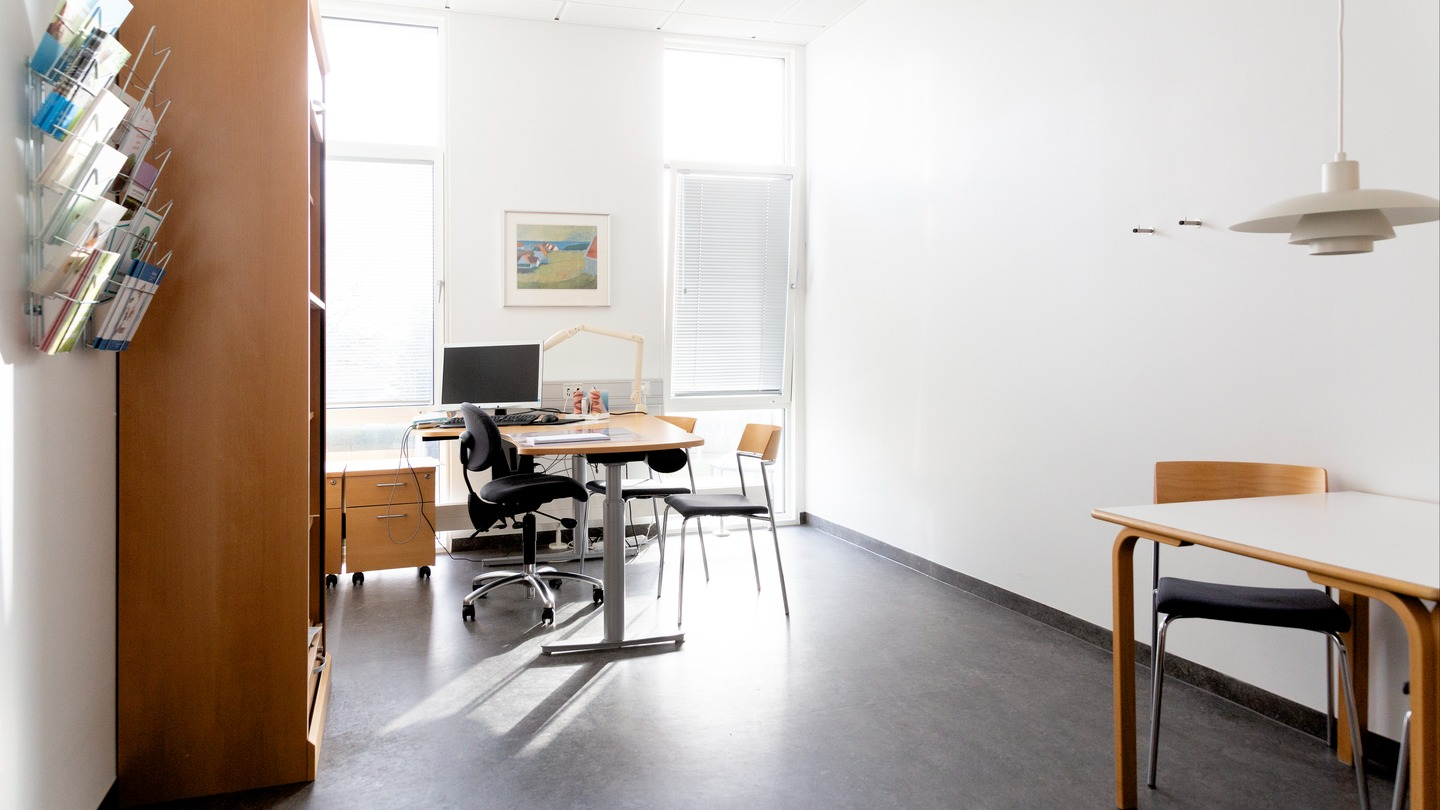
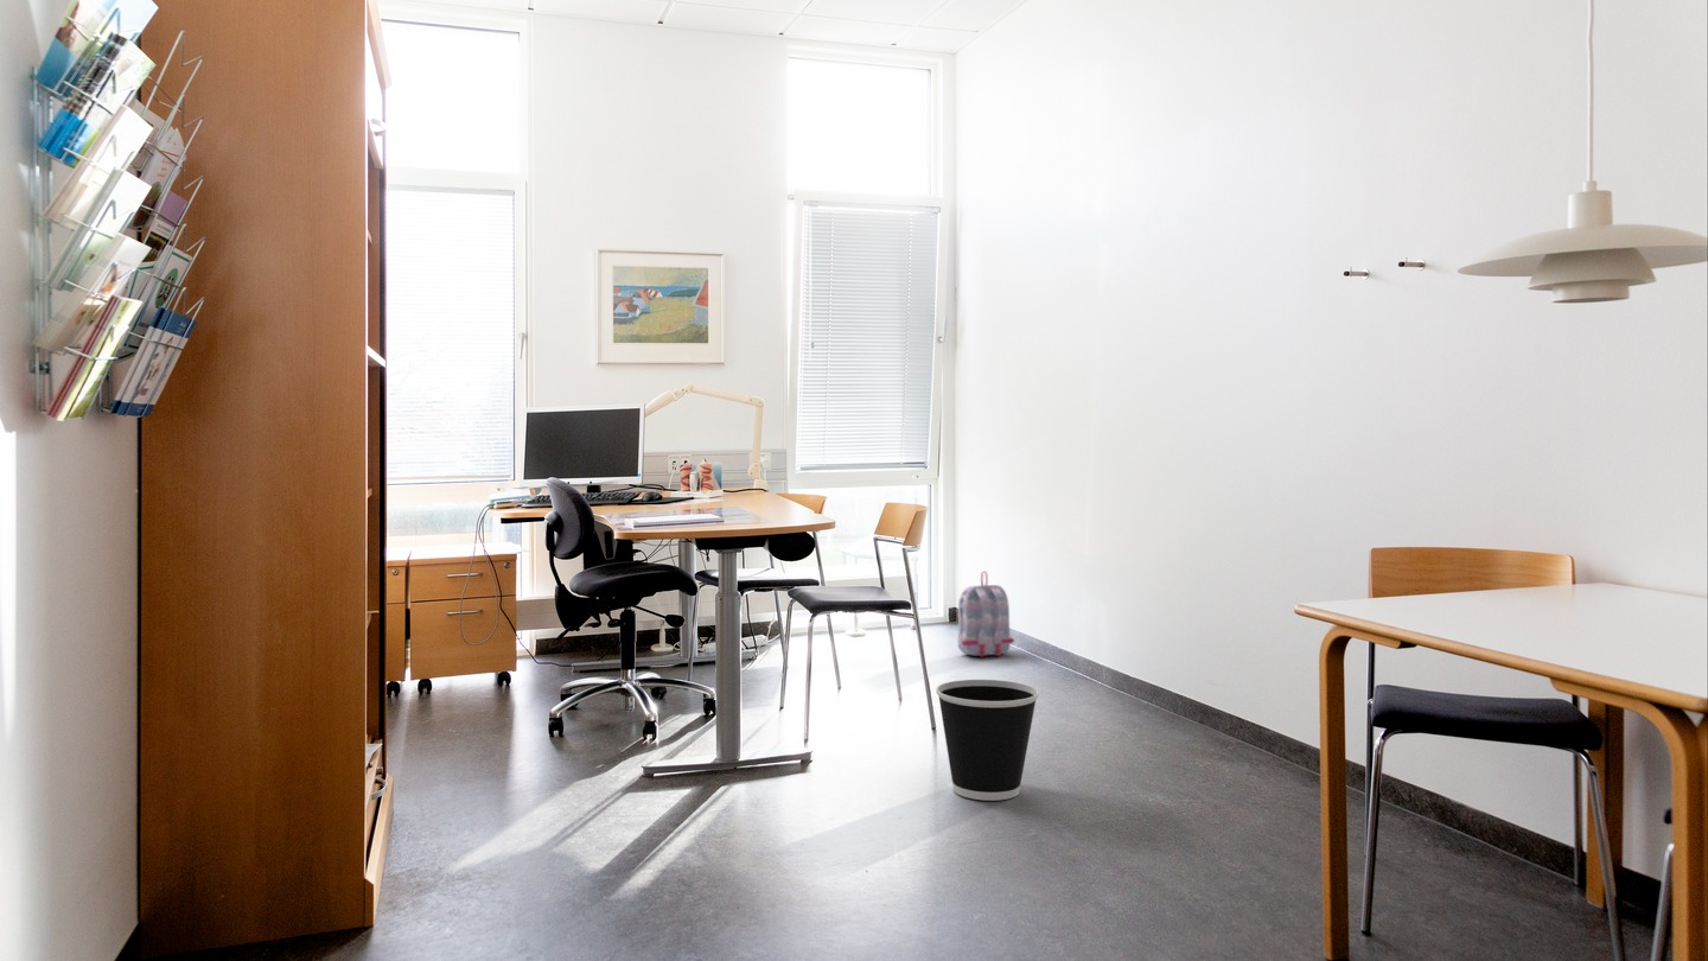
+ backpack [957,569,1015,658]
+ wastebasket [935,679,1040,802]
